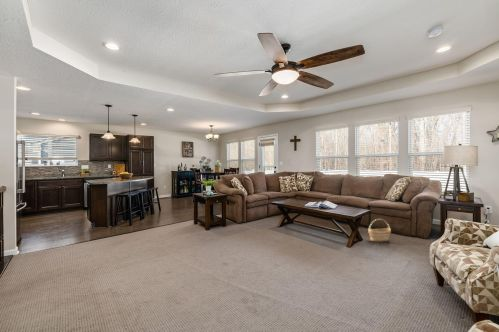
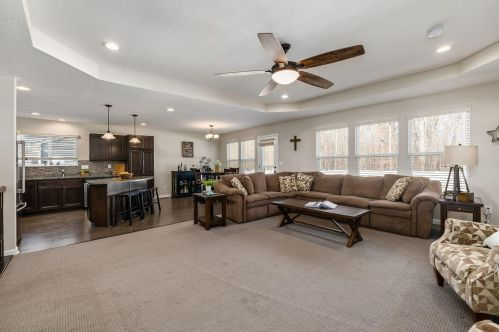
- basket [367,218,392,243]
